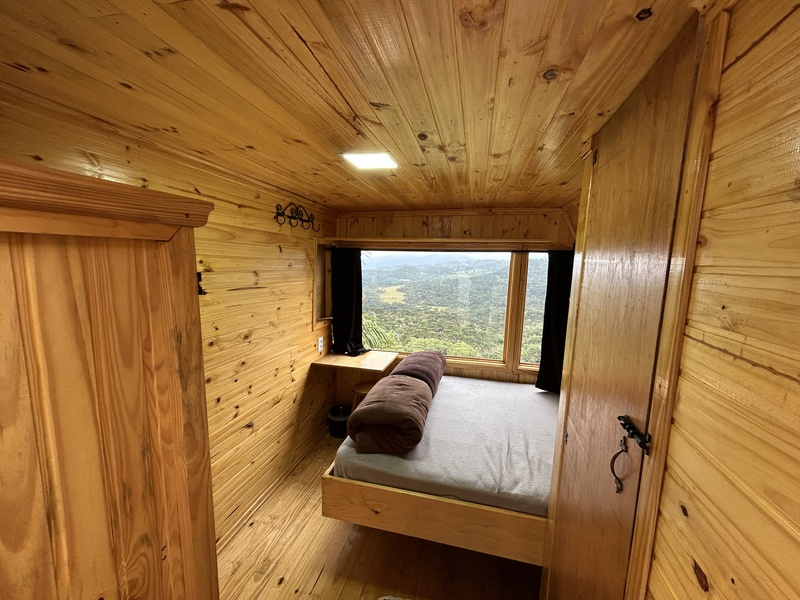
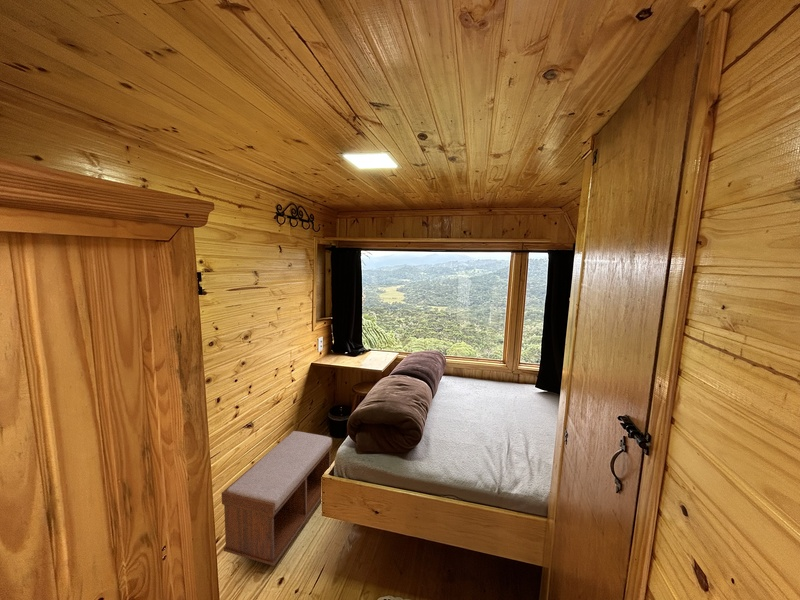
+ bench [221,430,333,567]
